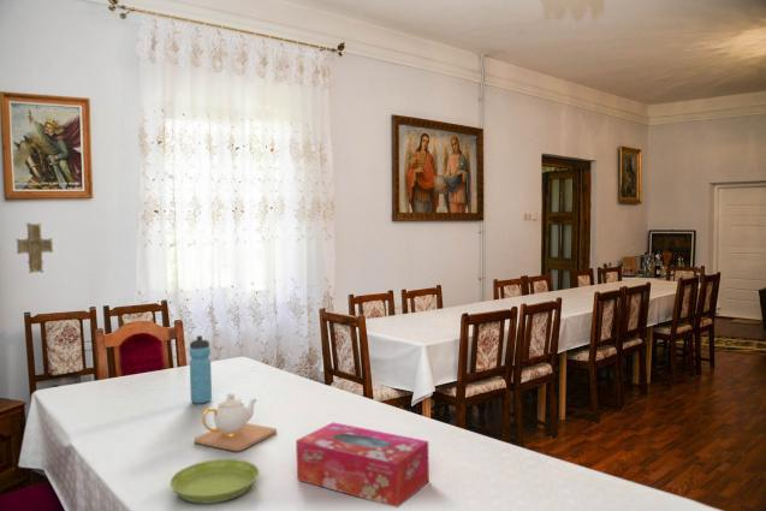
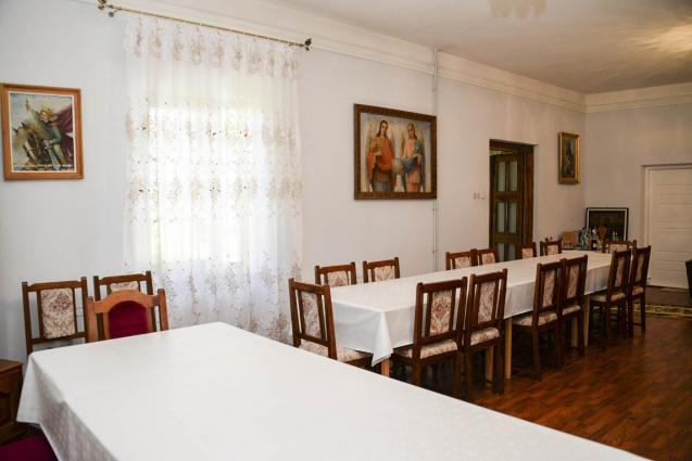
- water bottle [189,334,213,405]
- tissue box [295,421,430,509]
- decorative cross [16,222,54,274]
- teapot [194,392,278,452]
- saucer [168,458,260,504]
